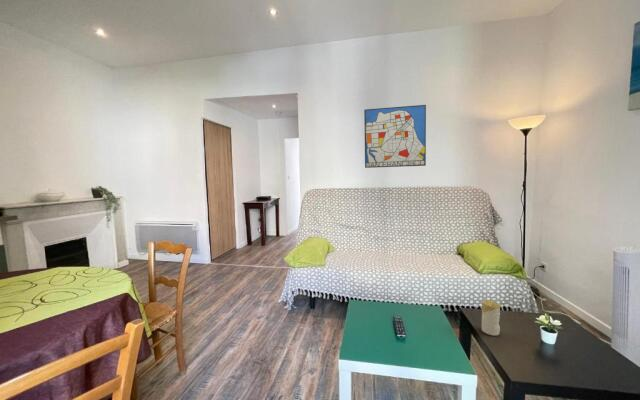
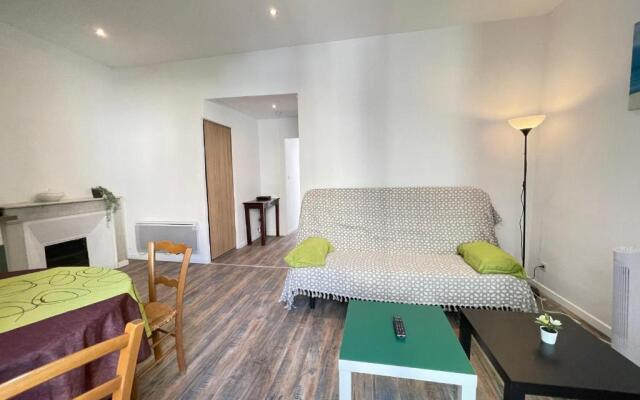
- wall art [363,104,427,169]
- candle [481,299,501,337]
